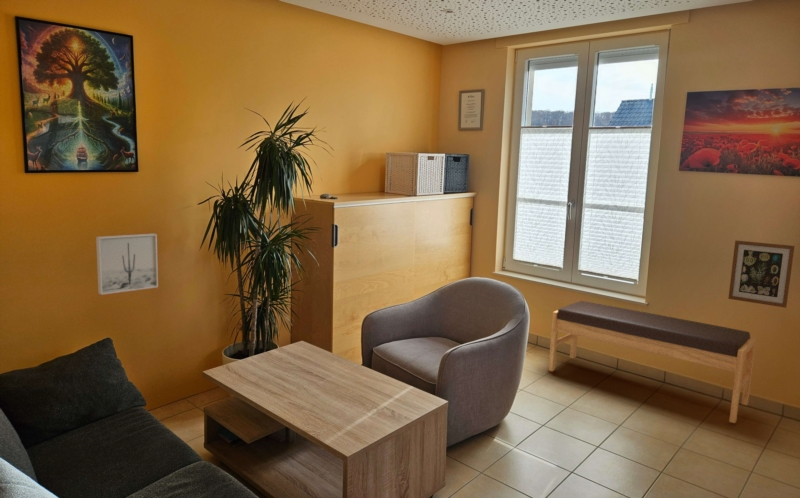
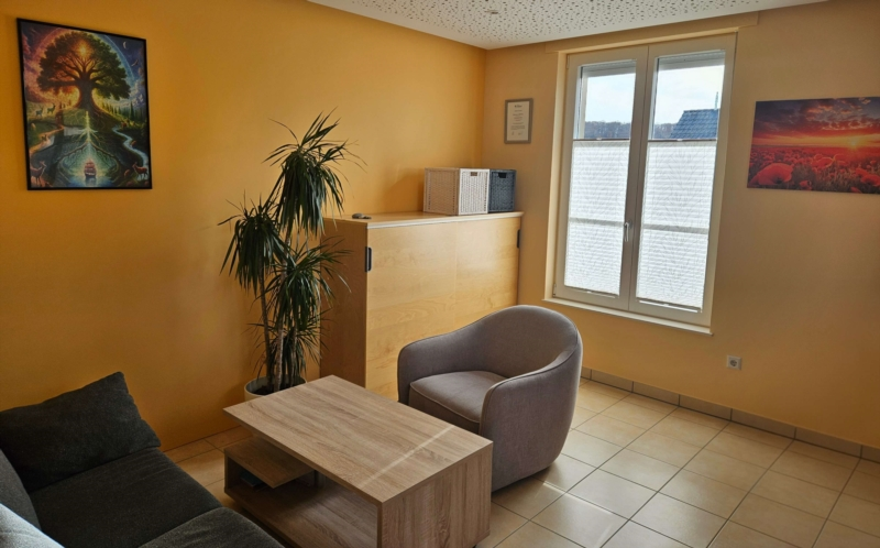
- wall art [727,239,796,309]
- bench [548,300,757,424]
- wall art [95,233,159,296]
